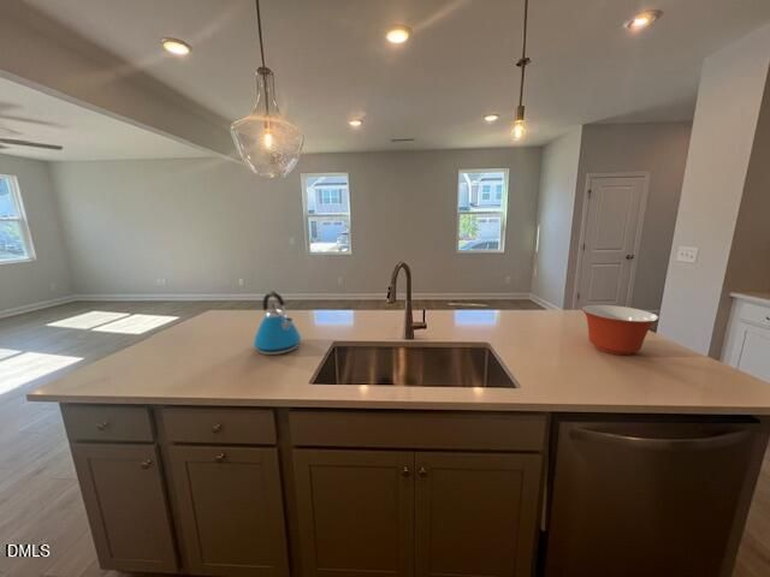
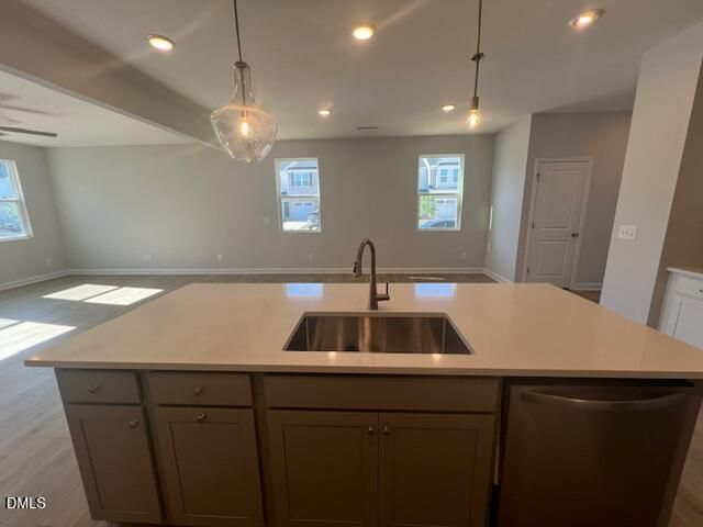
- kettle [253,291,302,356]
- mixing bowl [581,304,659,356]
